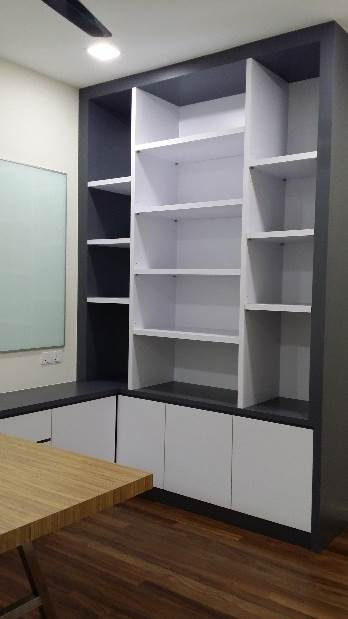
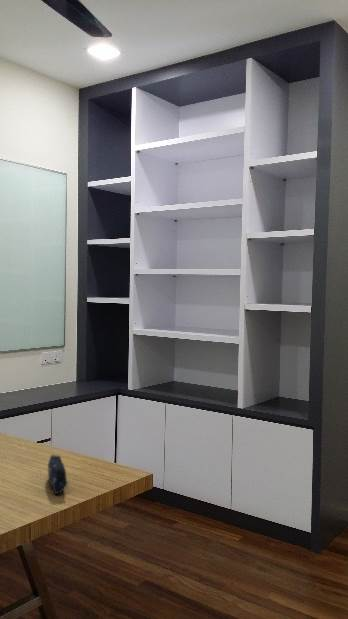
+ pencil case [47,454,69,495]
